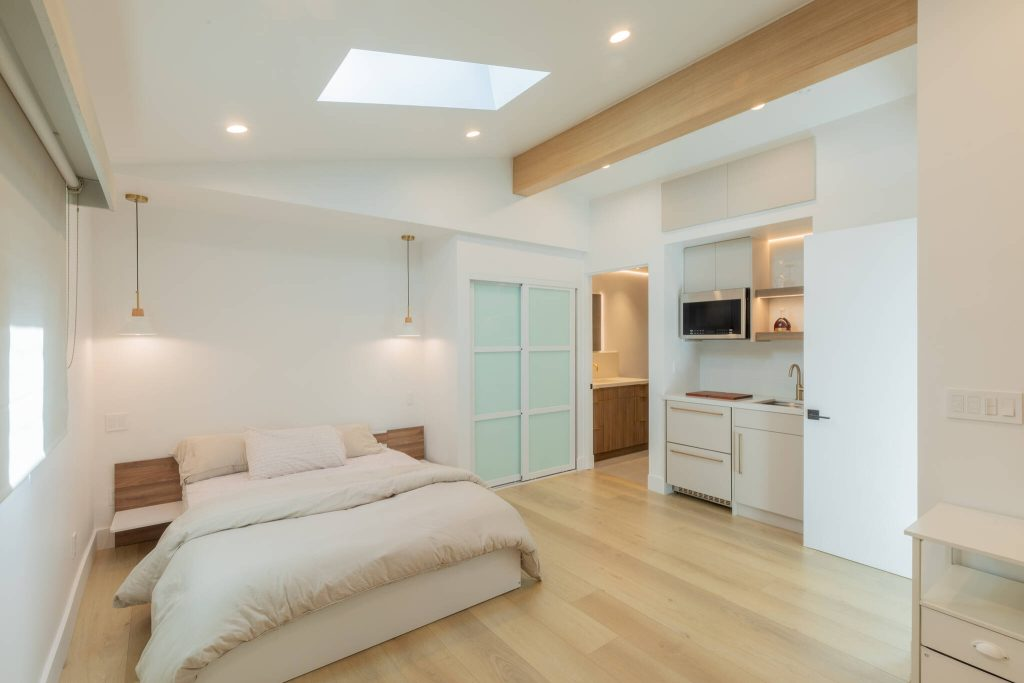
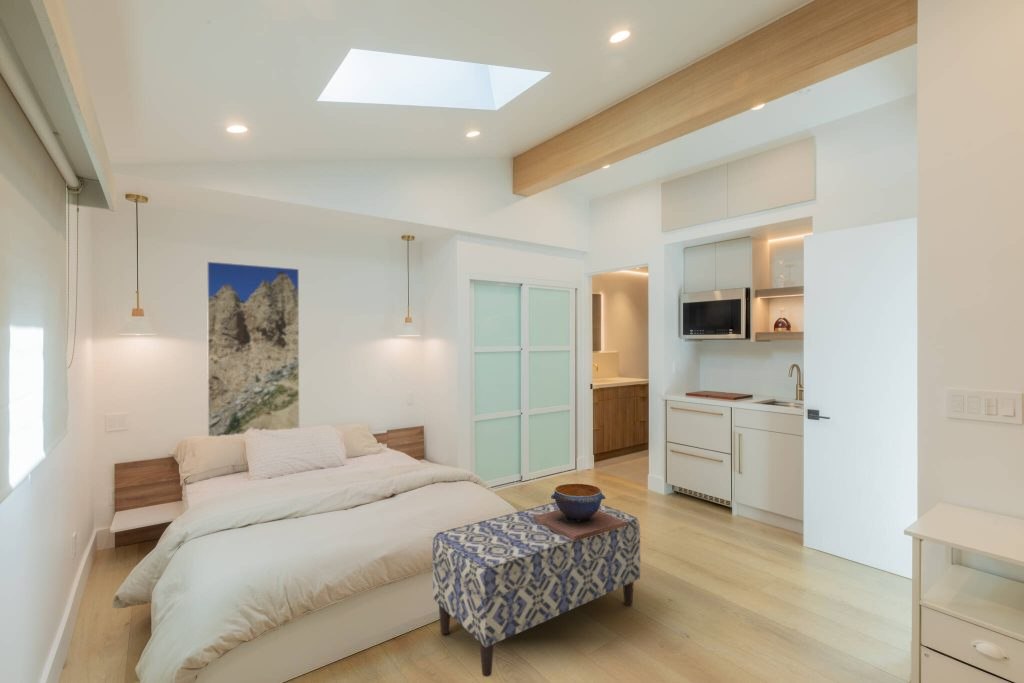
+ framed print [206,261,300,437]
+ decorative bowl [533,483,627,541]
+ bench [432,501,641,678]
